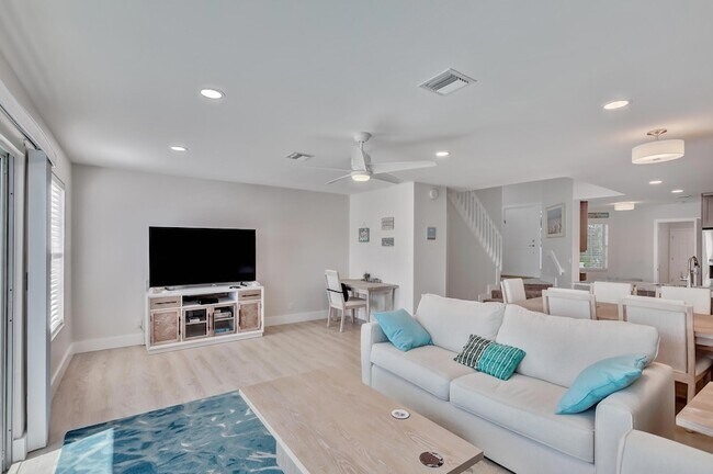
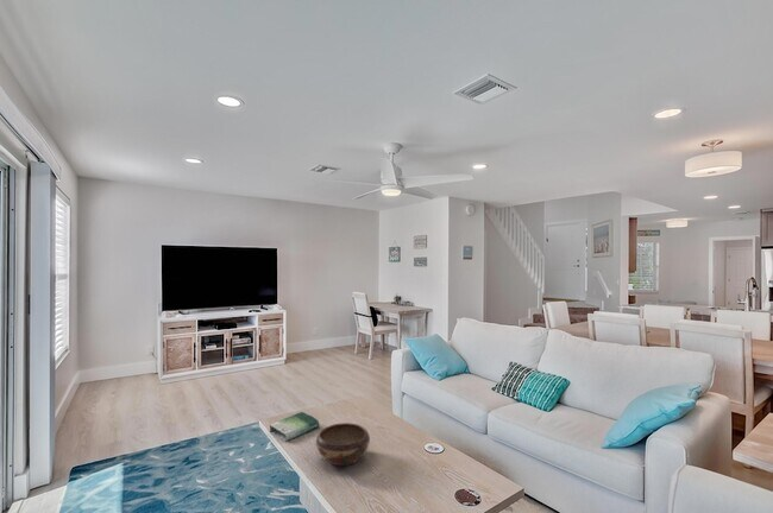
+ book [269,411,320,442]
+ decorative bowl [315,422,371,467]
